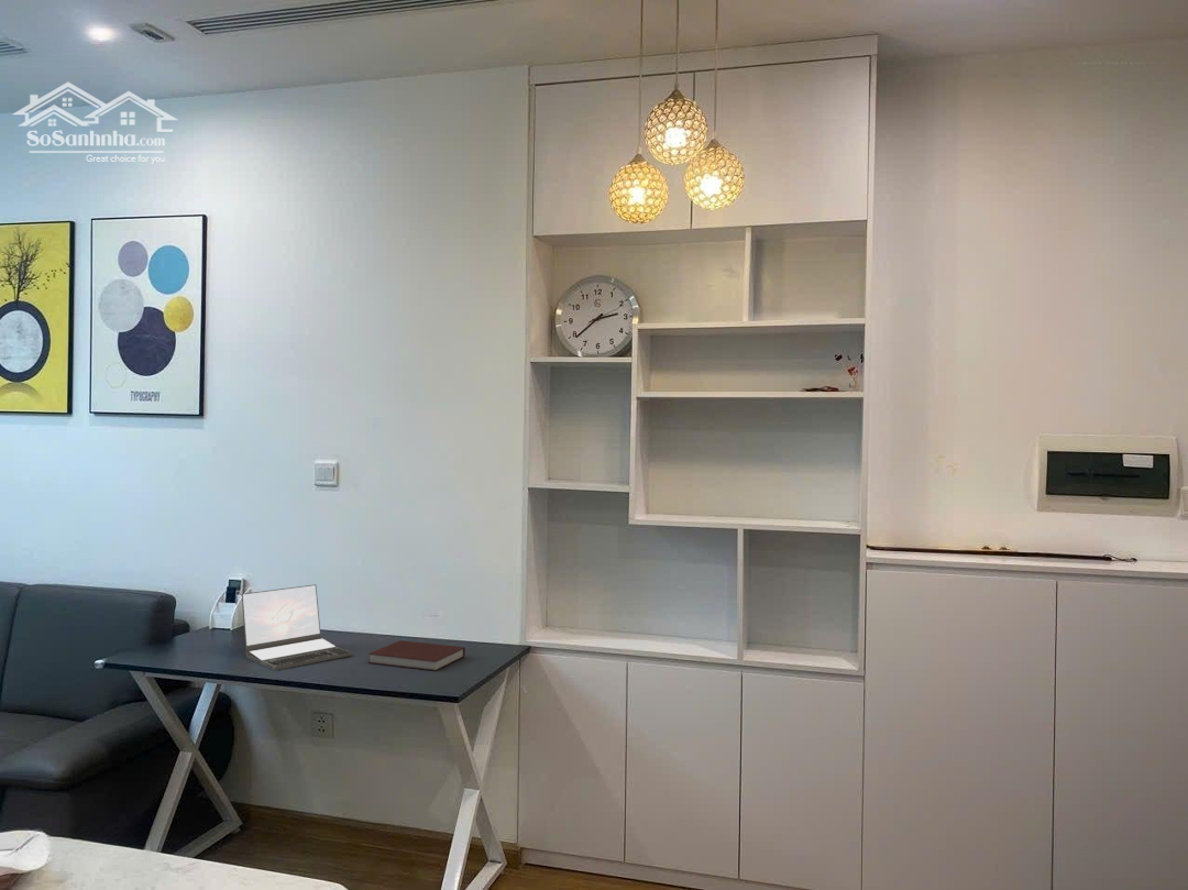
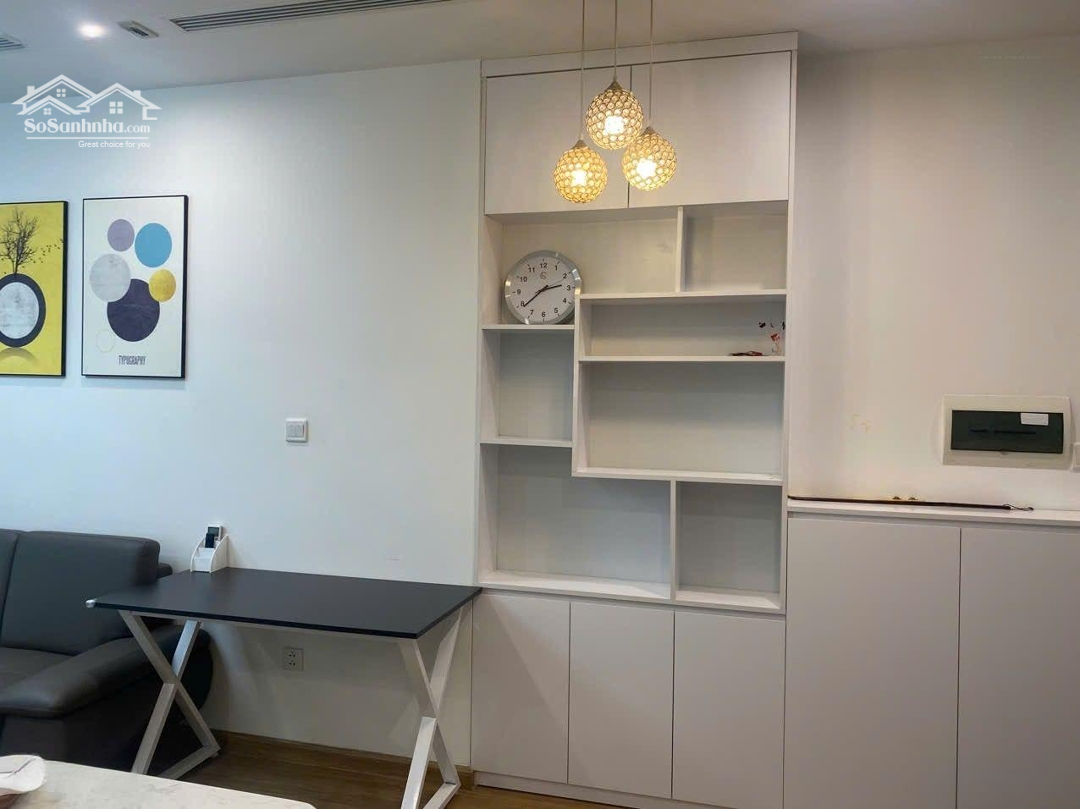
- notebook [367,639,466,672]
- laptop [241,583,353,671]
